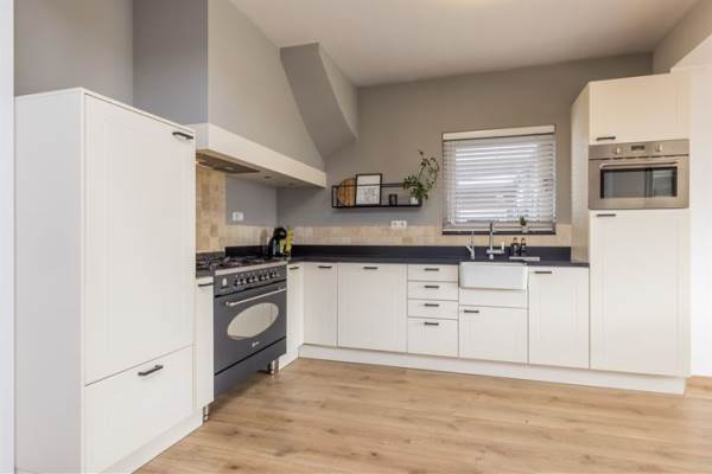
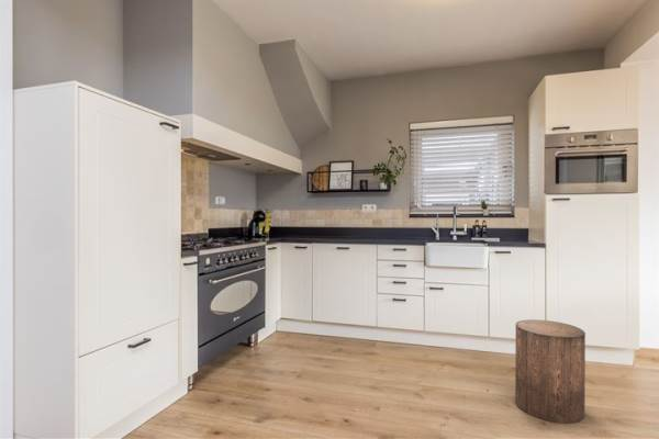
+ stool [514,318,587,425]
